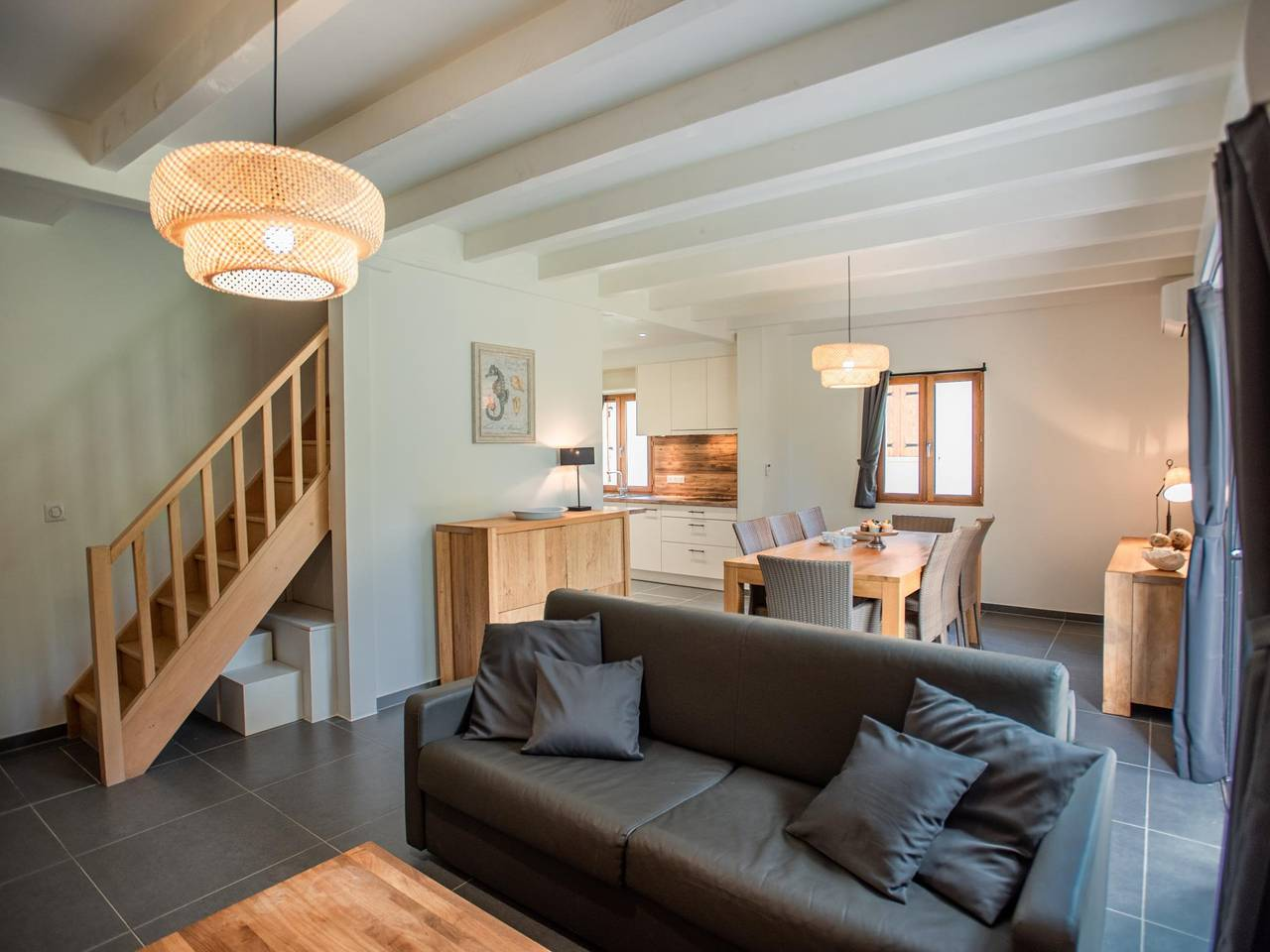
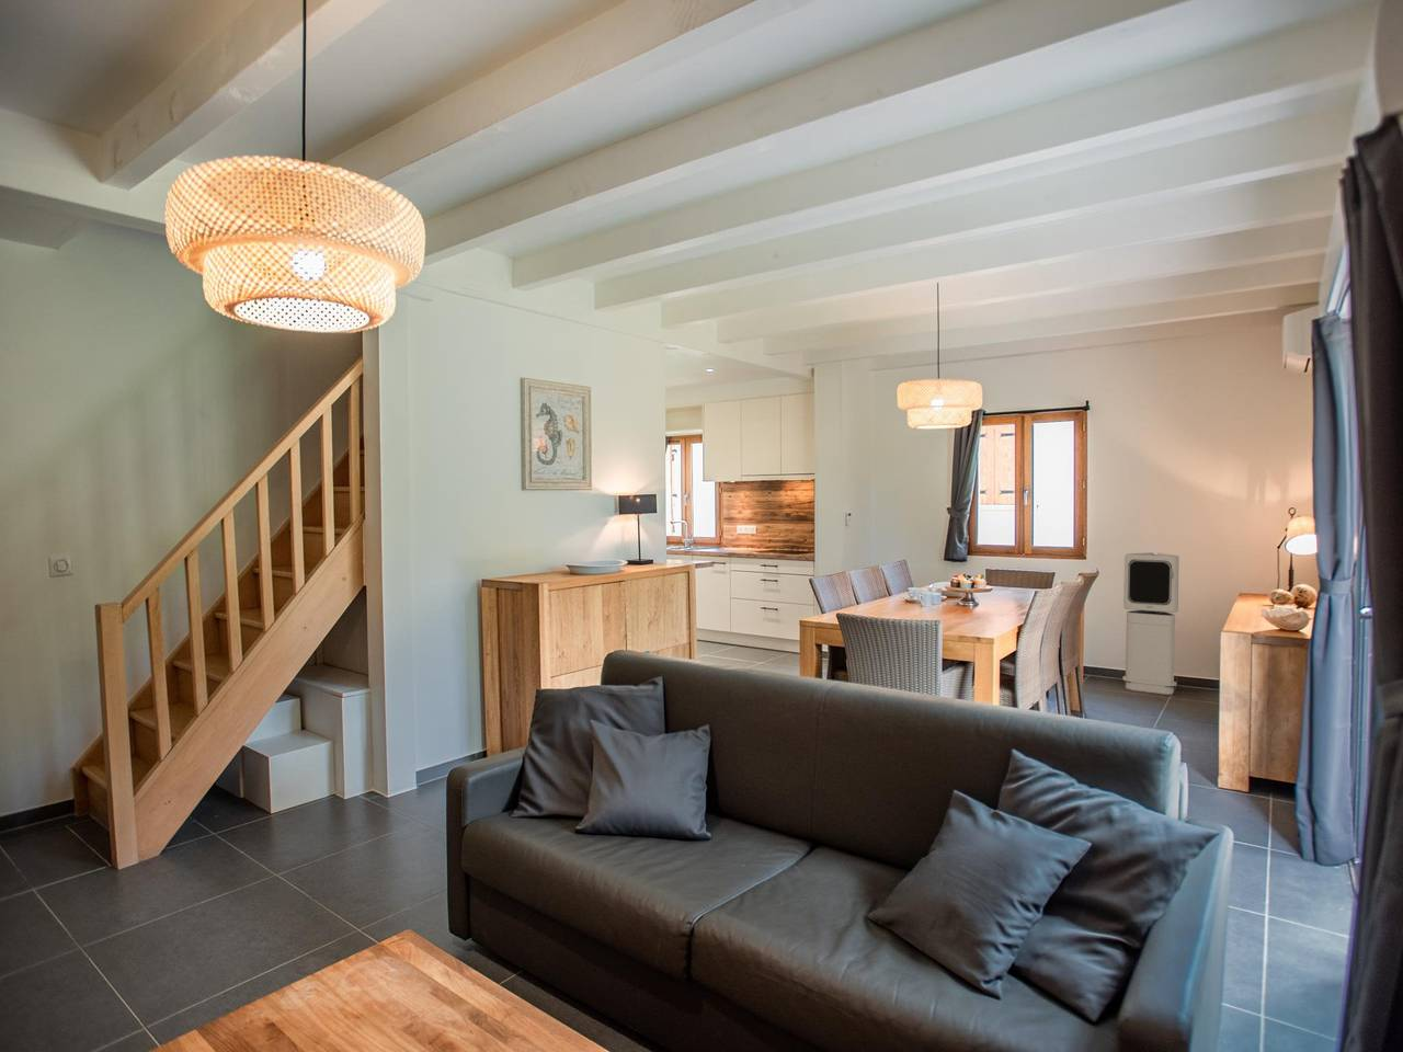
+ air purifier [1121,551,1181,696]
